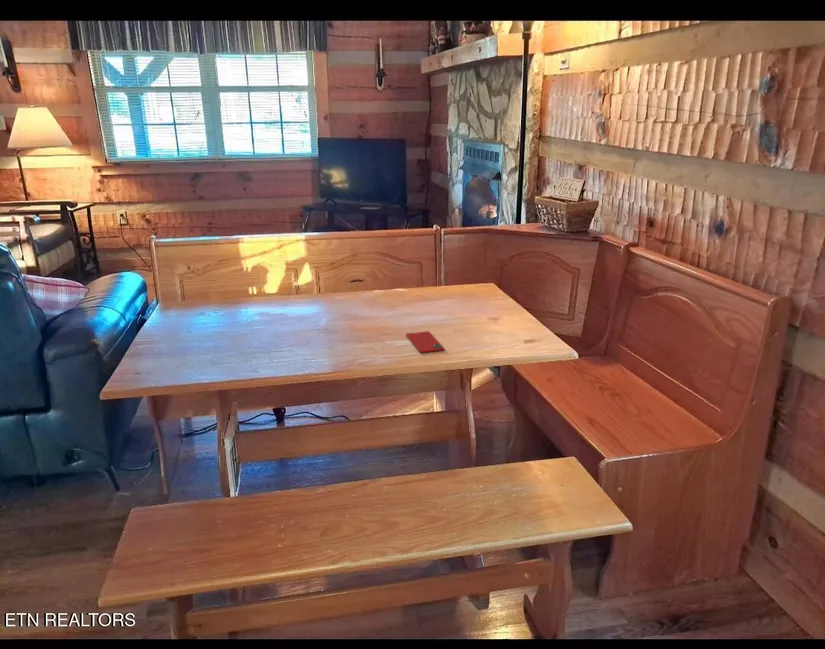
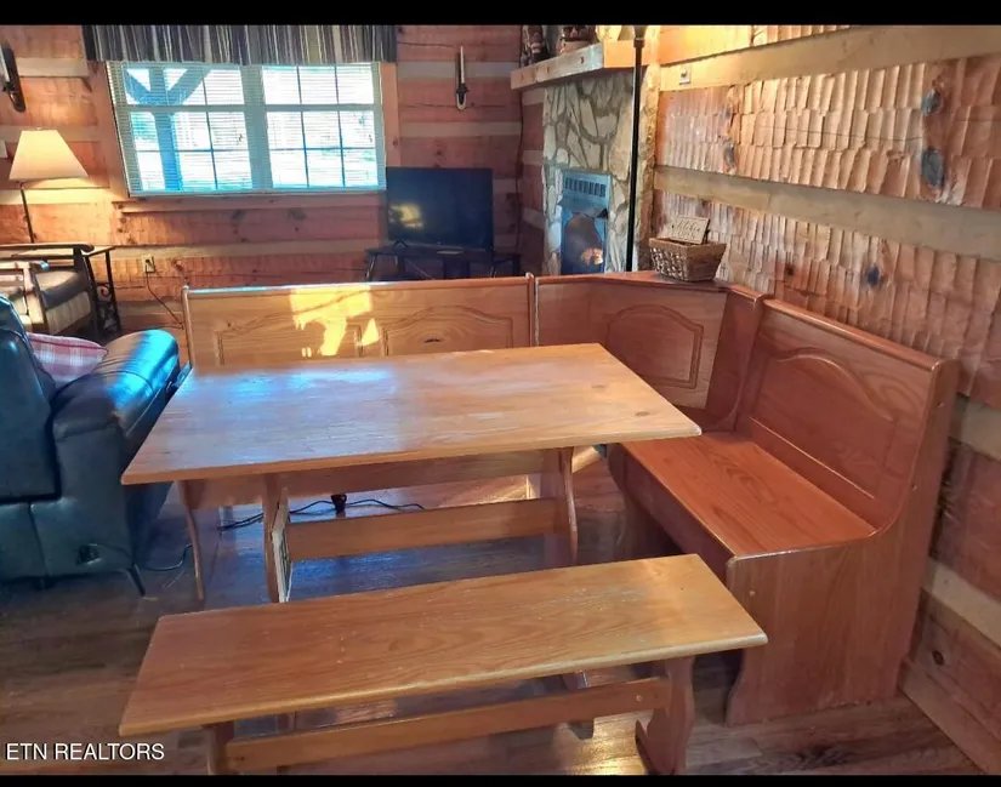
- smartphone [405,330,445,354]
